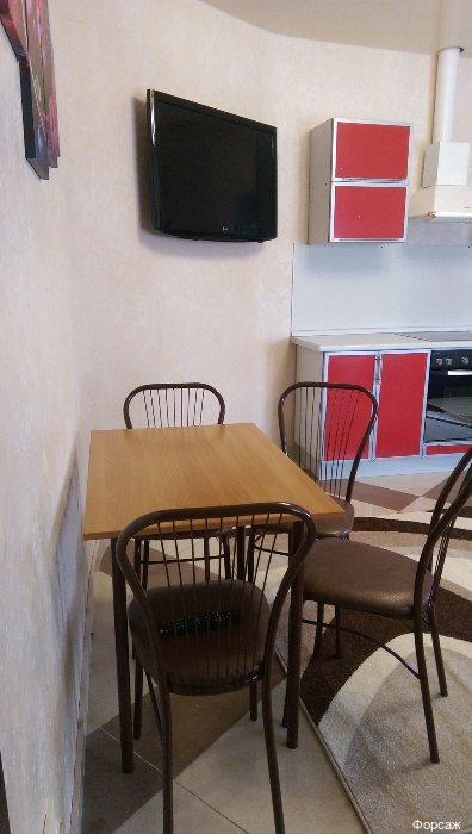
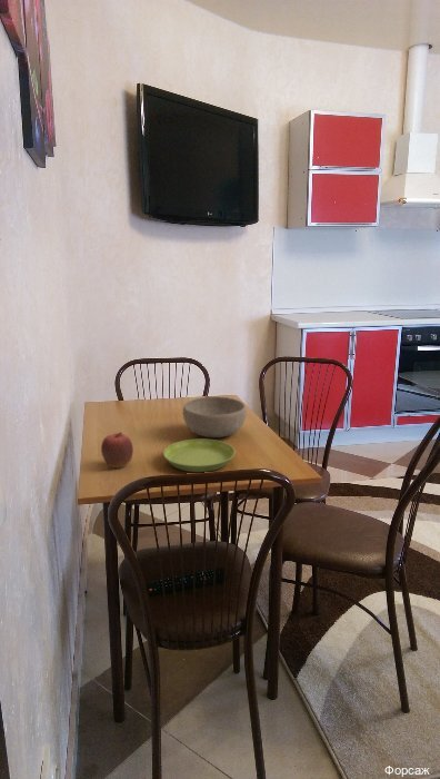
+ apple [100,431,134,469]
+ saucer [162,438,236,473]
+ bowl [182,395,248,438]
